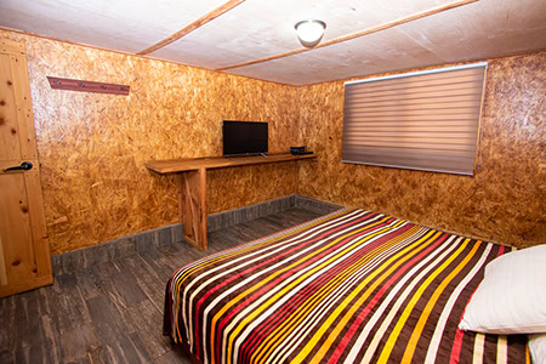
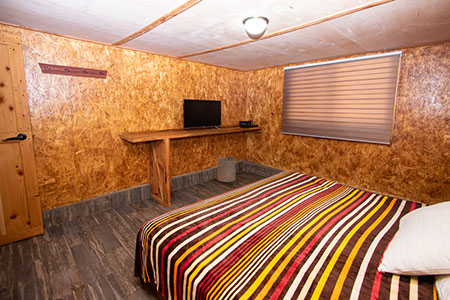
+ laundry hamper [216,155,238,183]
